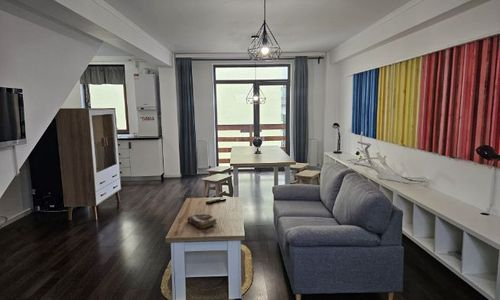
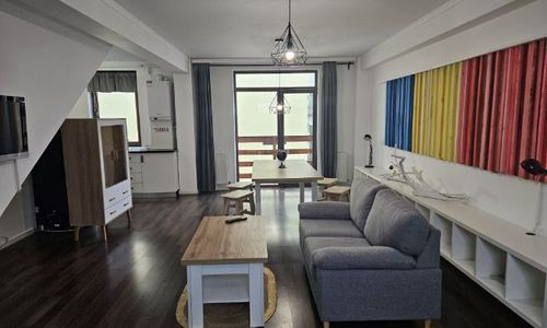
- book [186,212,218,230]
